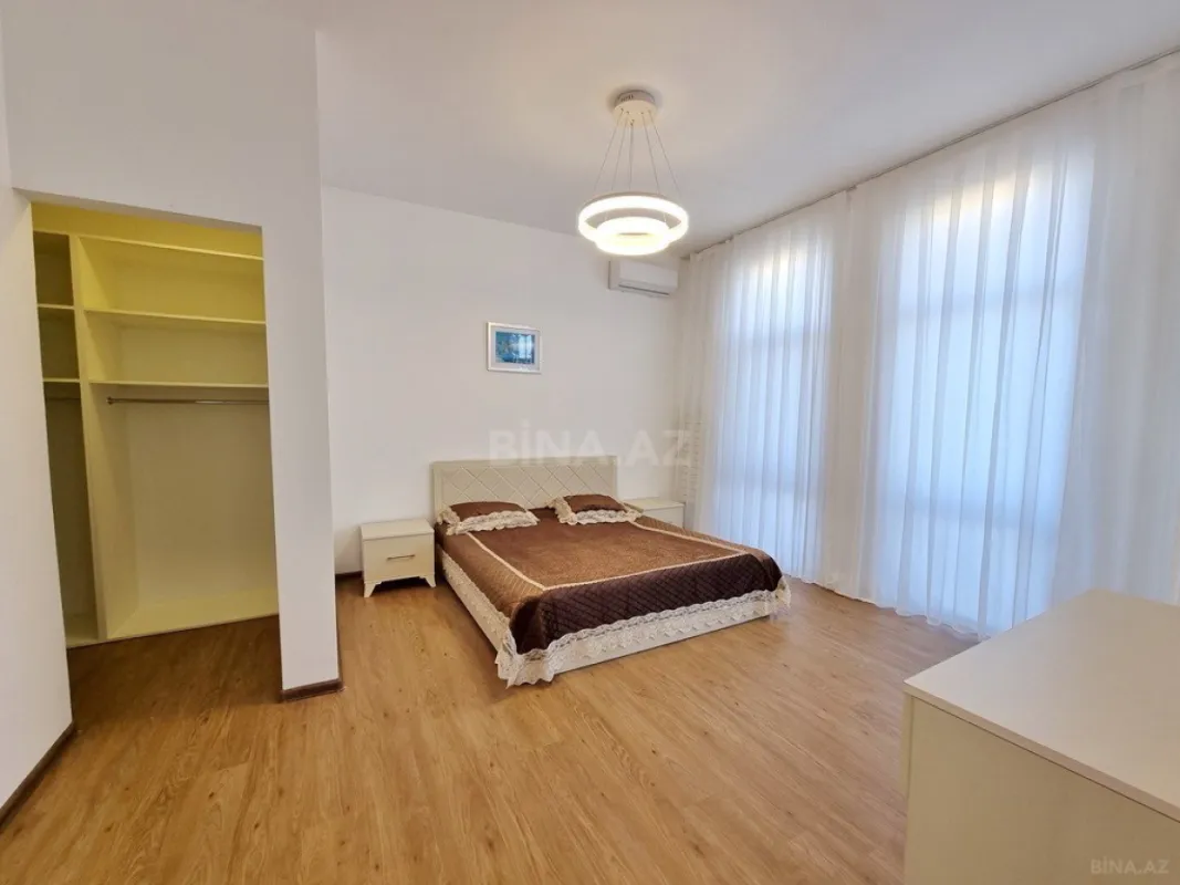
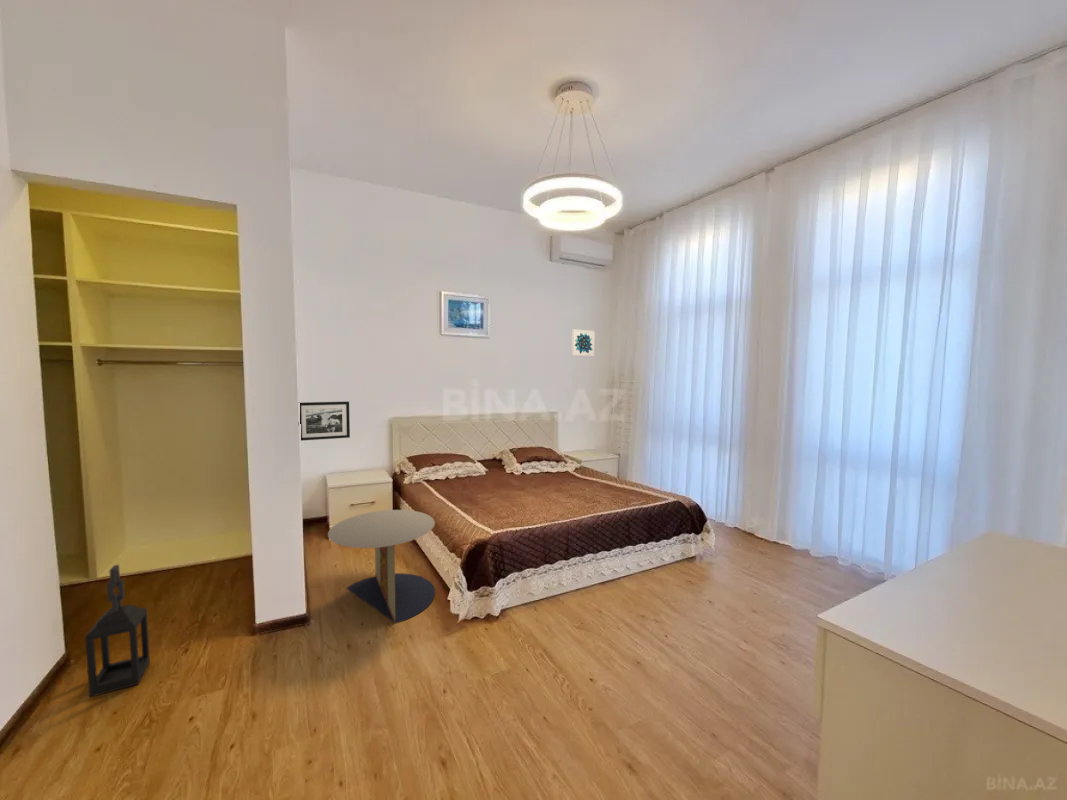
+ picture frame [299,401,351,442]
+ lantern [84,564,151,698]
+ wall art [571,329,596,357]
+ side table [327,509,436,625]
